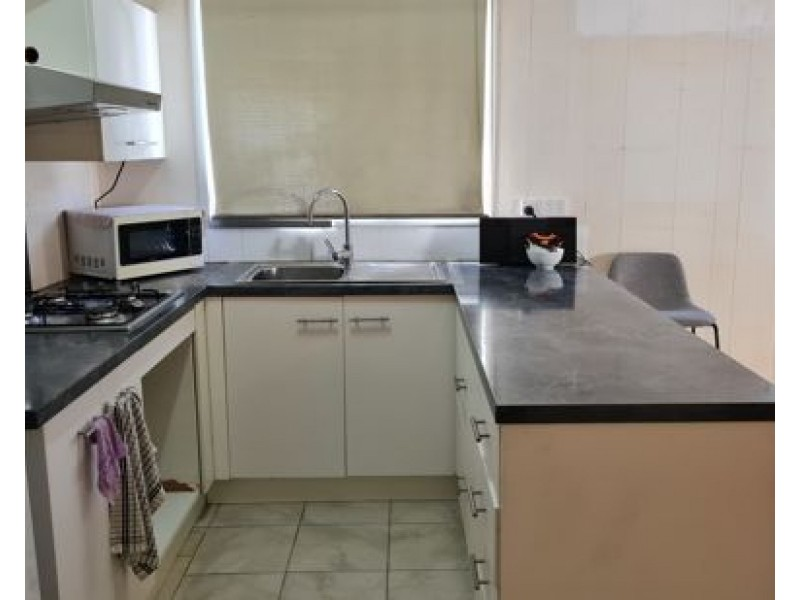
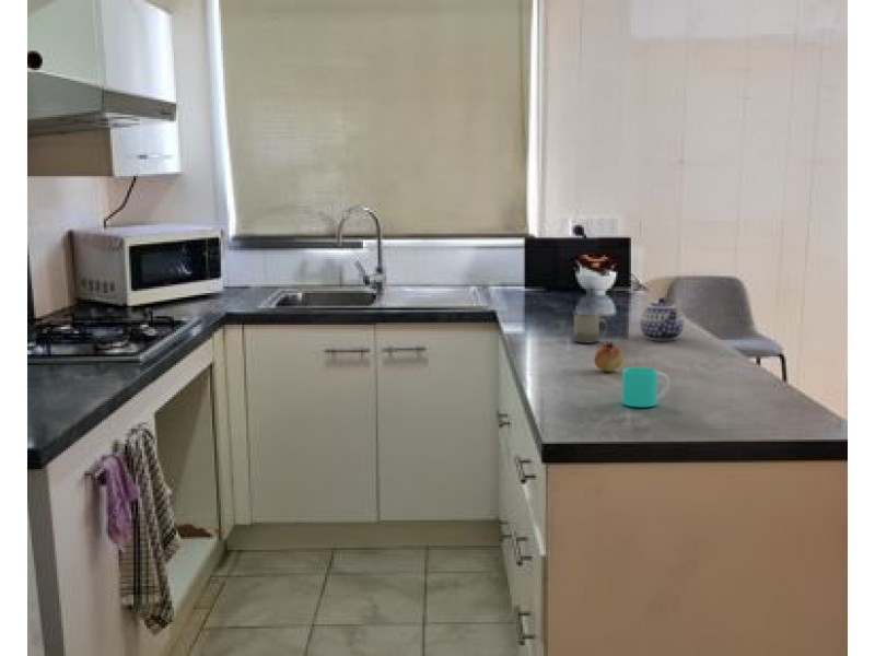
+ cup [573,313,608,343]
+ teapot [639,296,685,341]
+ cup [621,366,670,408]
+ fruit [593,340,625,373]
